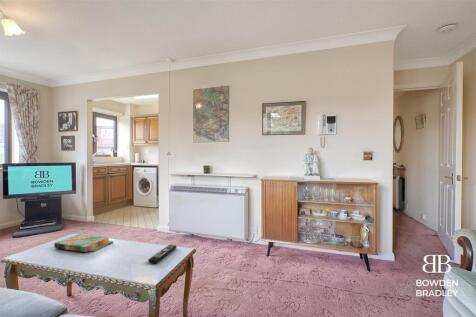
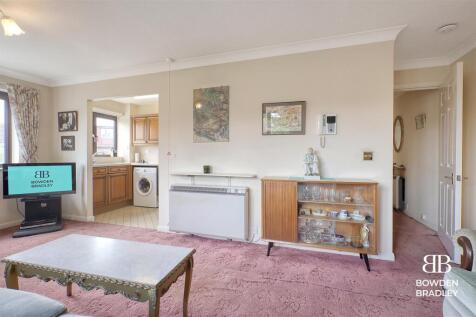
- board game [53,233,114,253]
- remote control [148,244,178,264]
